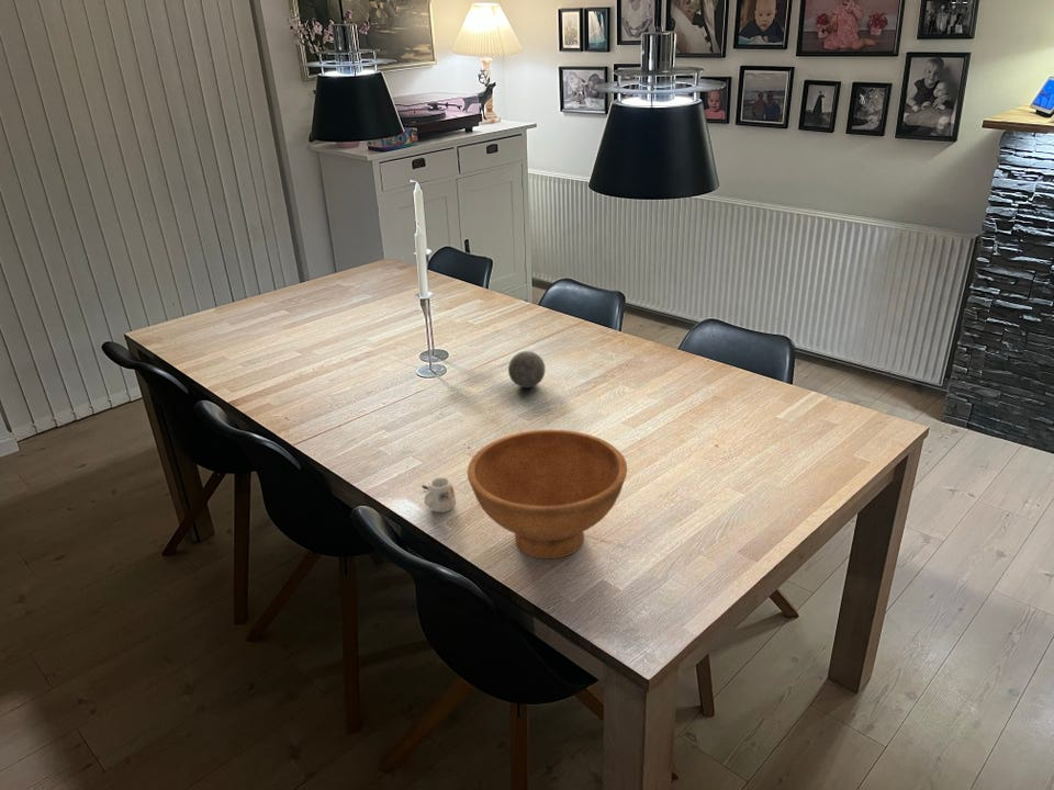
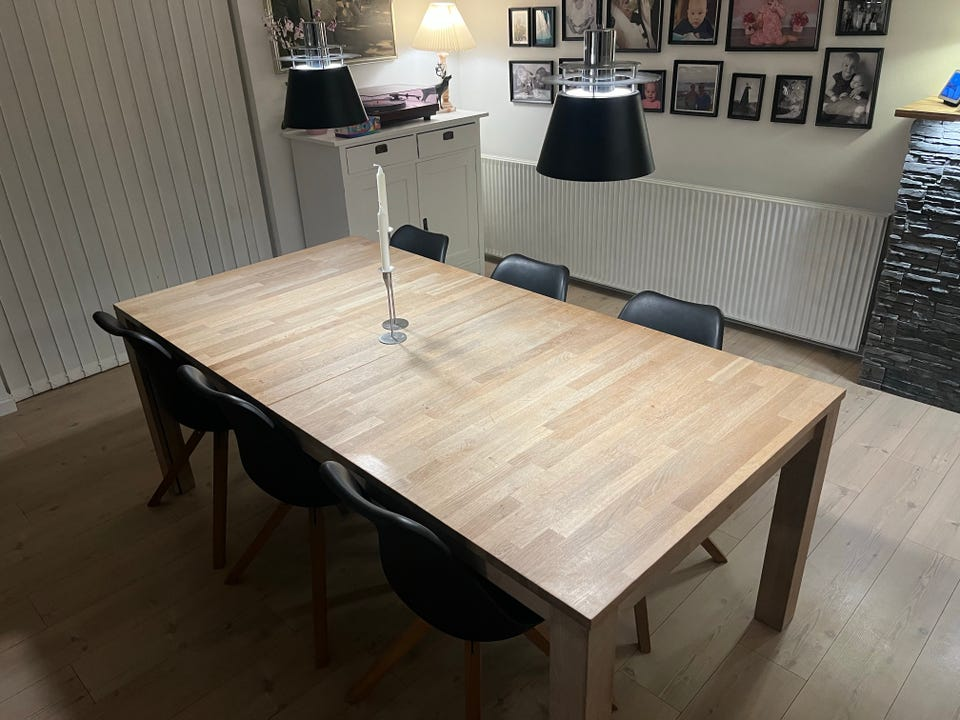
- bowl [467,429,628,560]
- mug [422,476,457,514]
- decorative ball [507,350,547,388]
